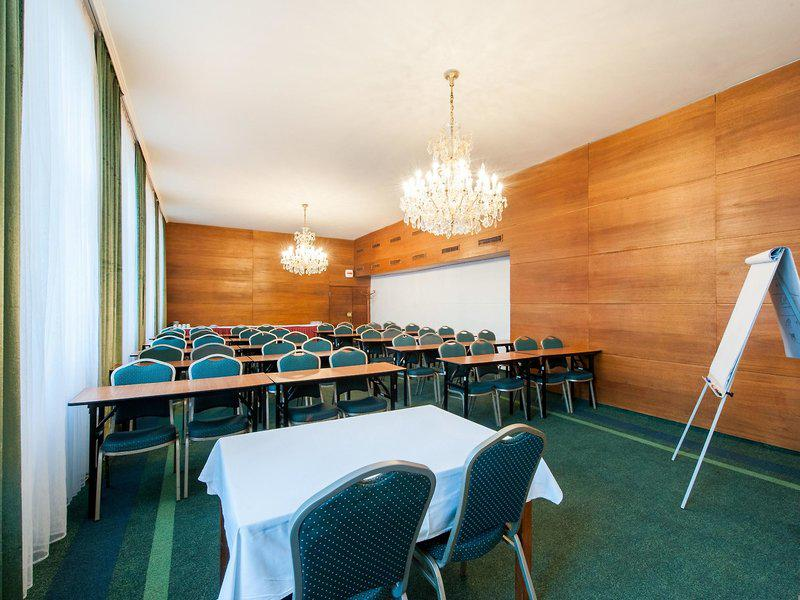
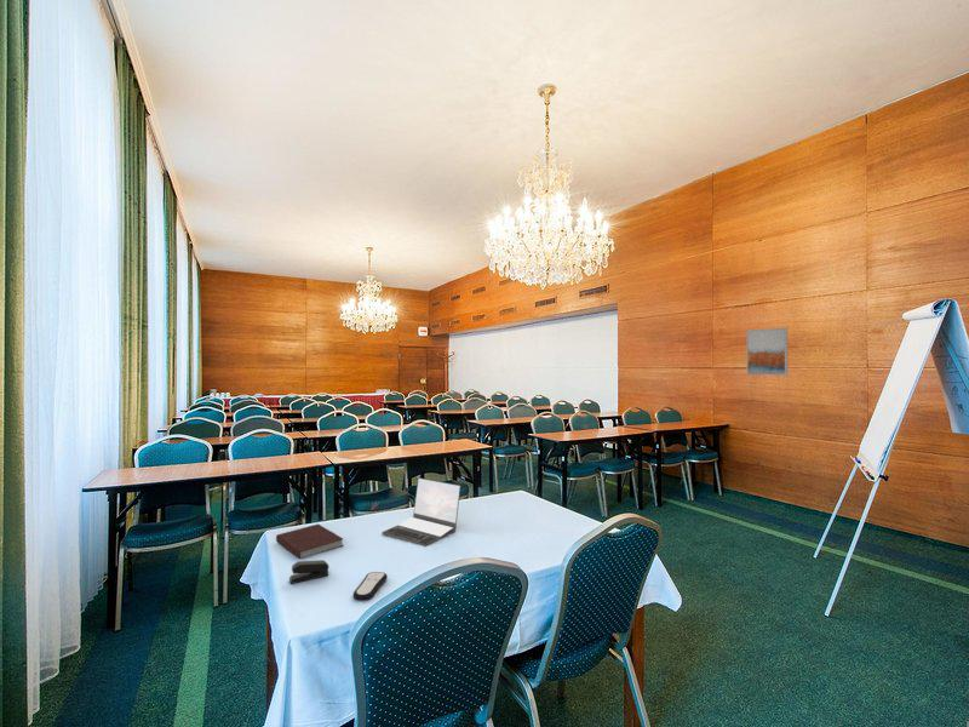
+ laptop [380,476,461,548]
+ stapler [288,559,329,585]
+ remote control [352,571,389,602]
+ wall art [746,326,789,377]
+ notebook [275,523,344,560]
